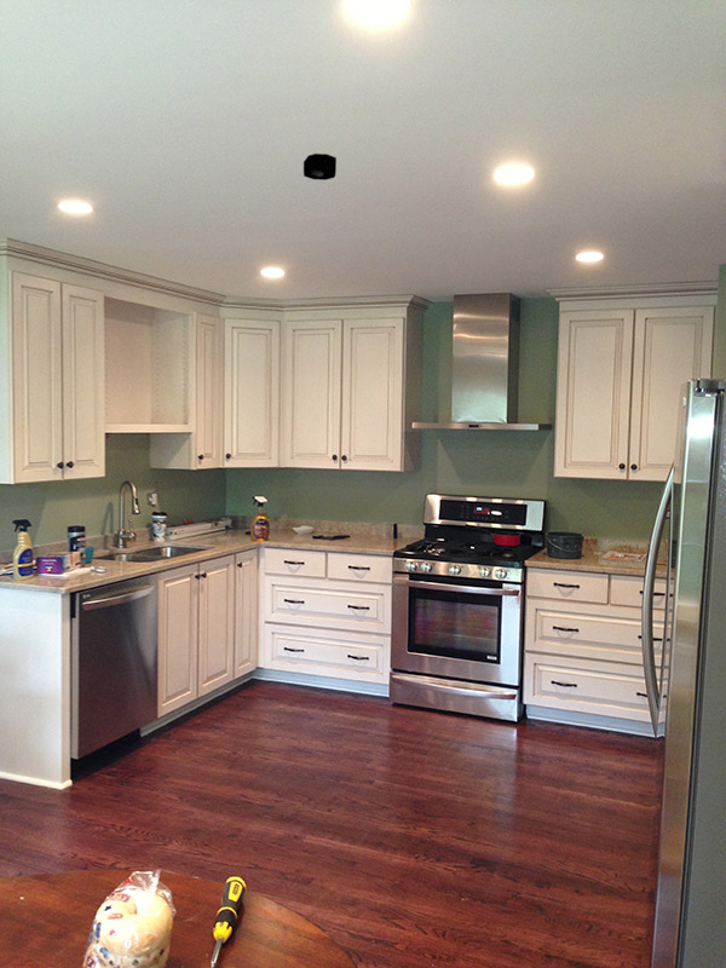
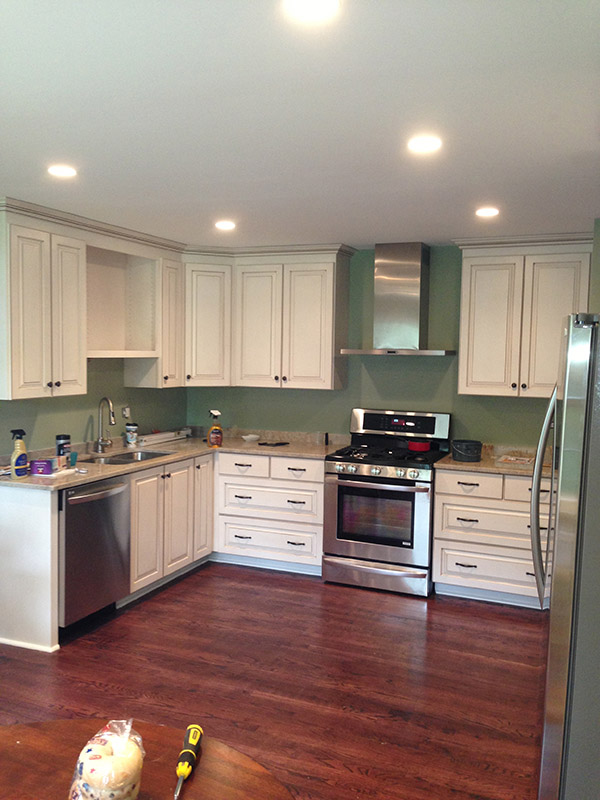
- smoke detector [302,152,338,182]
